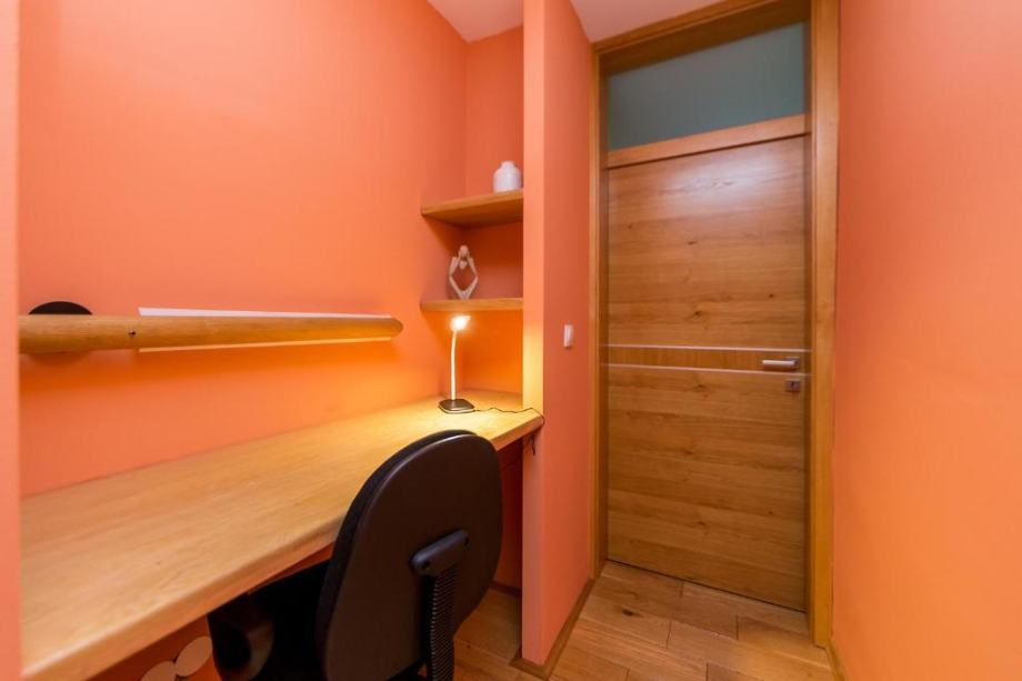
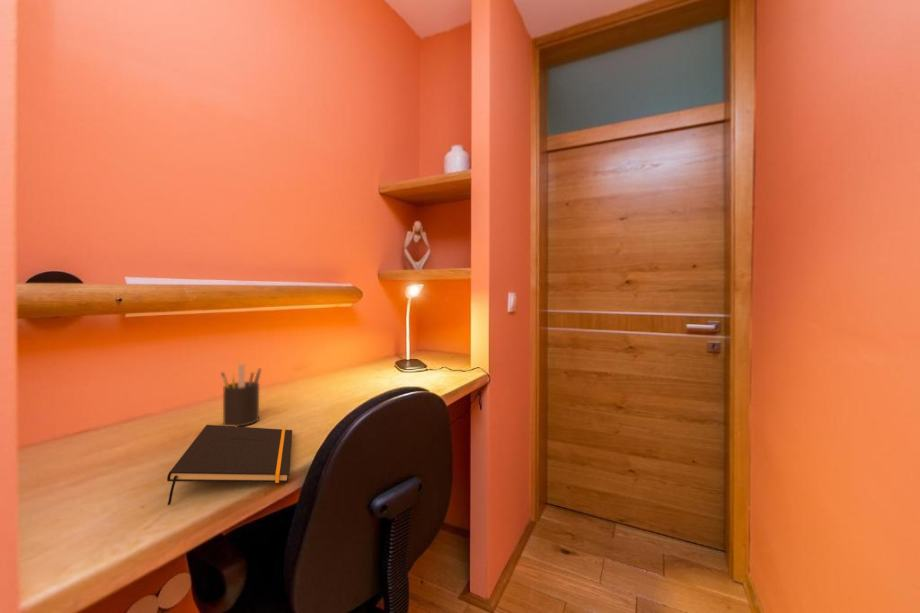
+ pen holder [220,363,262,427]
+ notepad [166,424,293,506]
